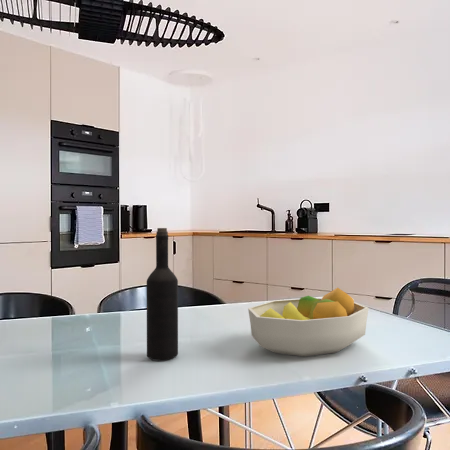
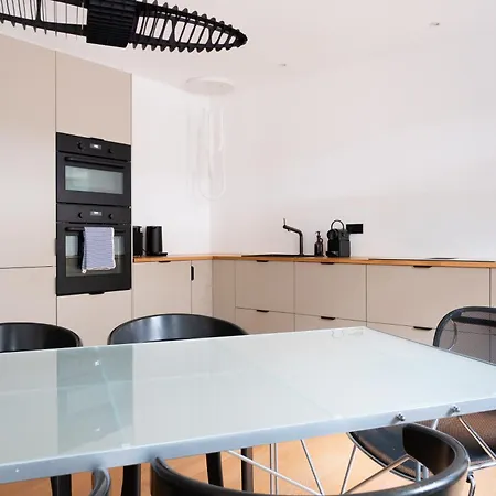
- wine bottle [146,227,179,361]
- fruit bowl [247,287,369,357]
